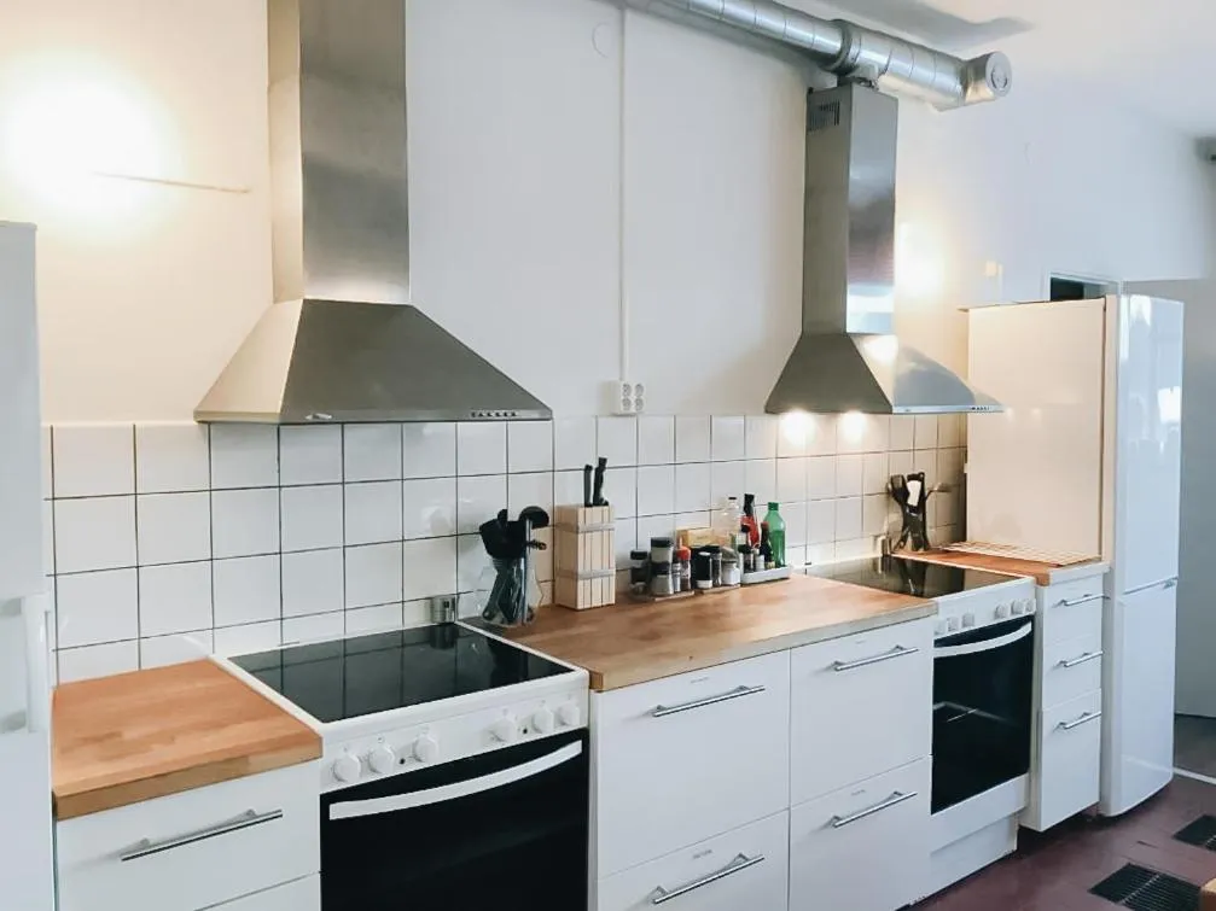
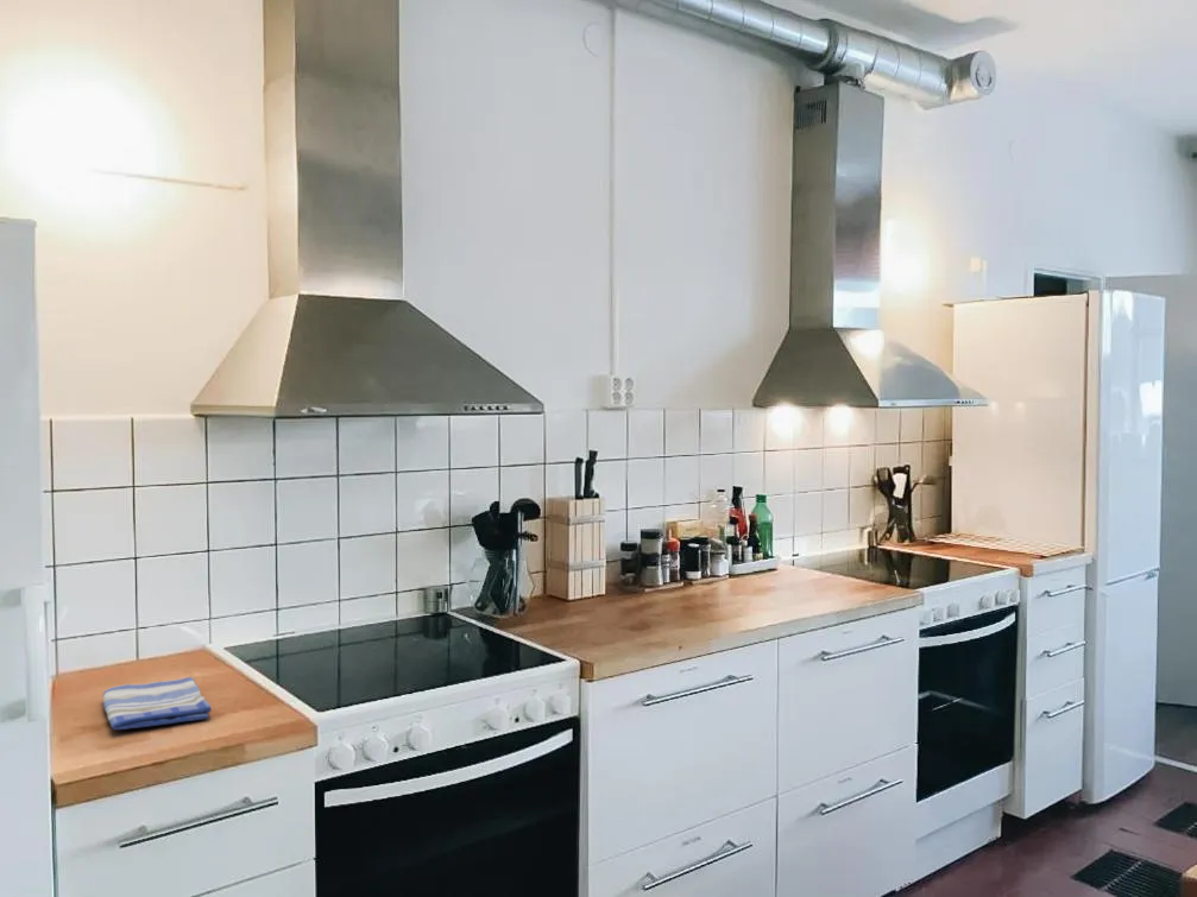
+ dish towel [102,676,213,731]
